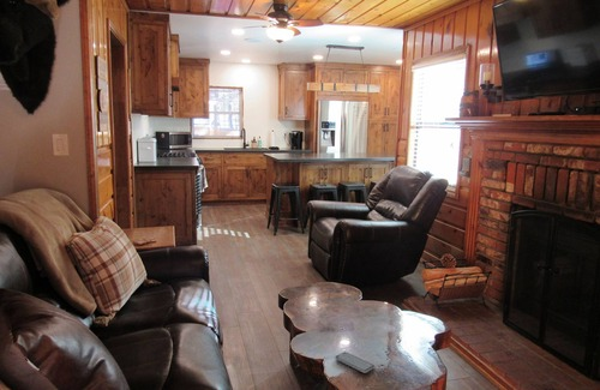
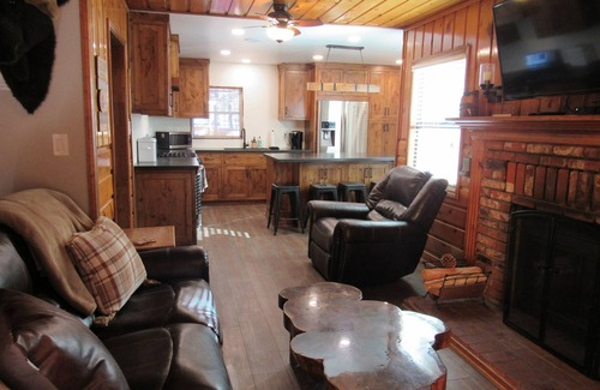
- smartphone [334,350,376,374]
